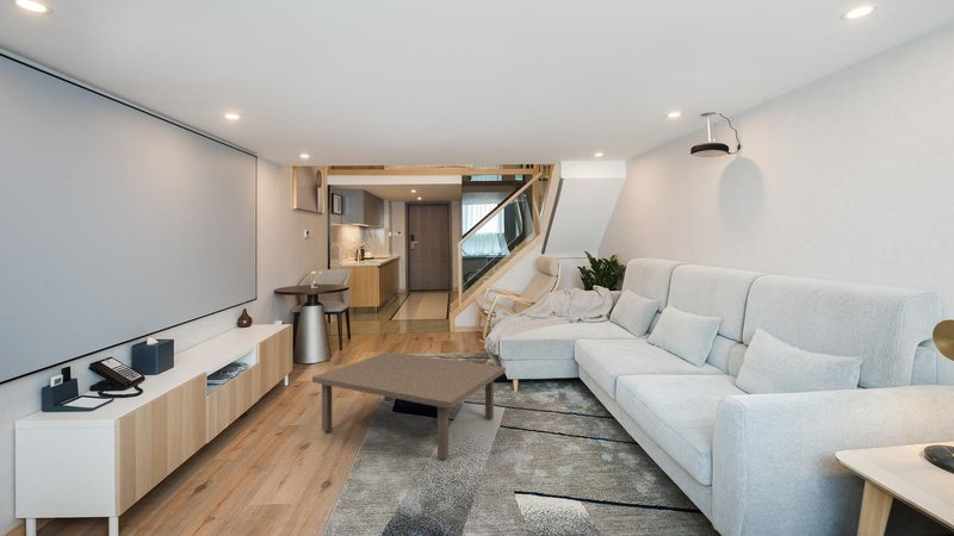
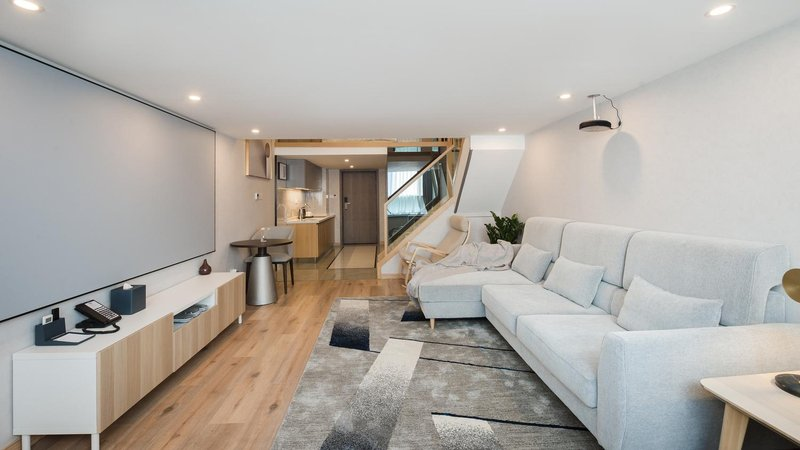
- coffee table [311,351,507,460]
